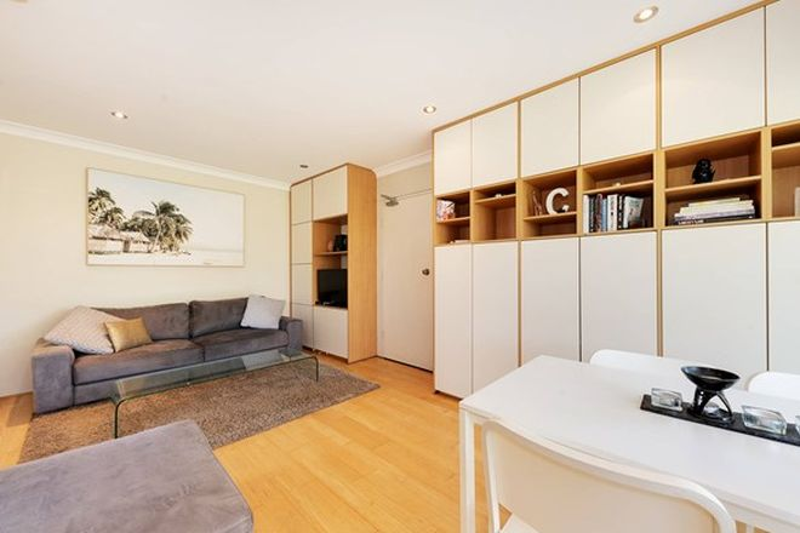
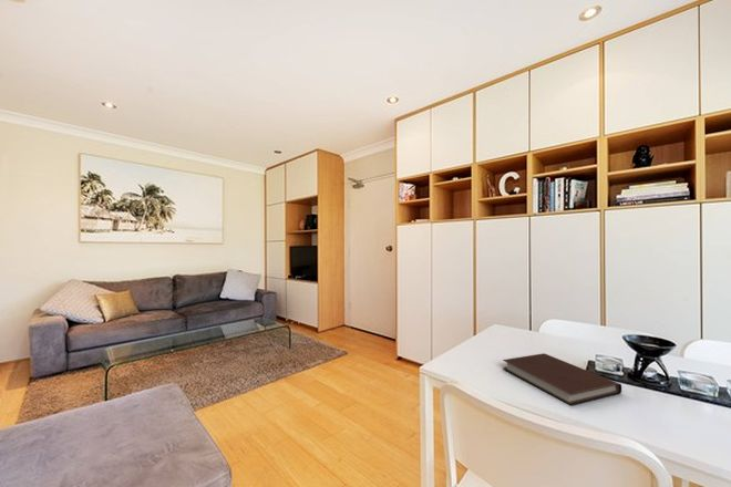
+ notebook [502,352,622,406]
